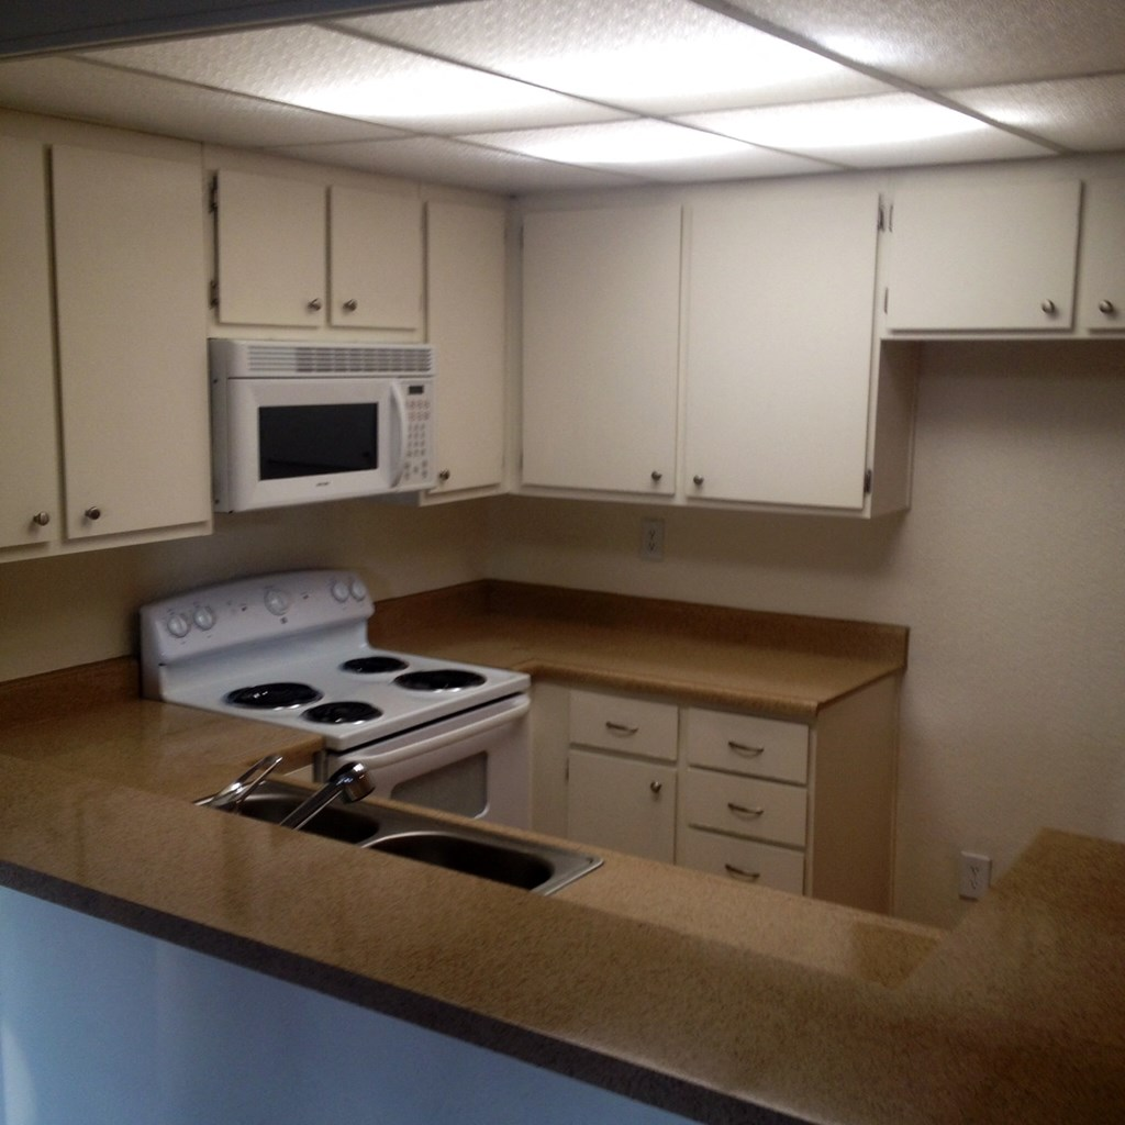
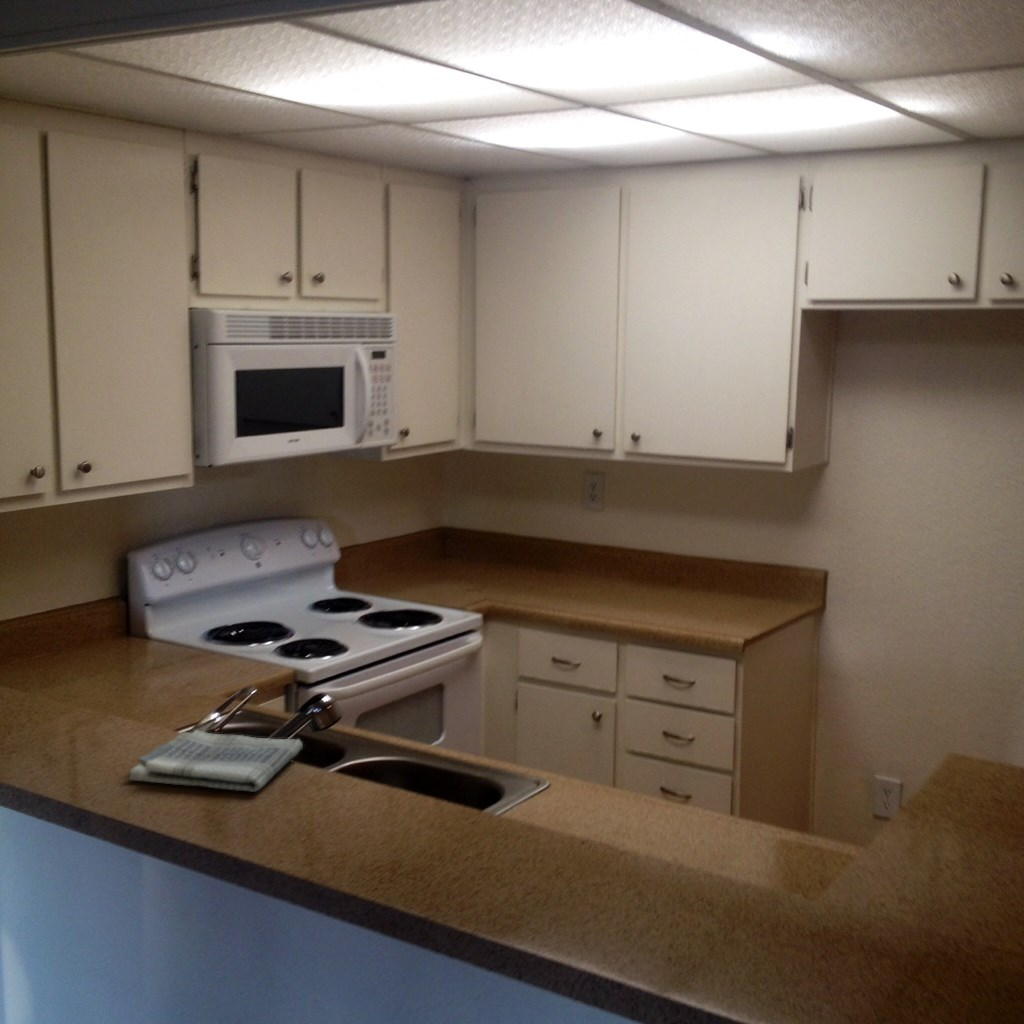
+ dish towel [128,729,304,793]
